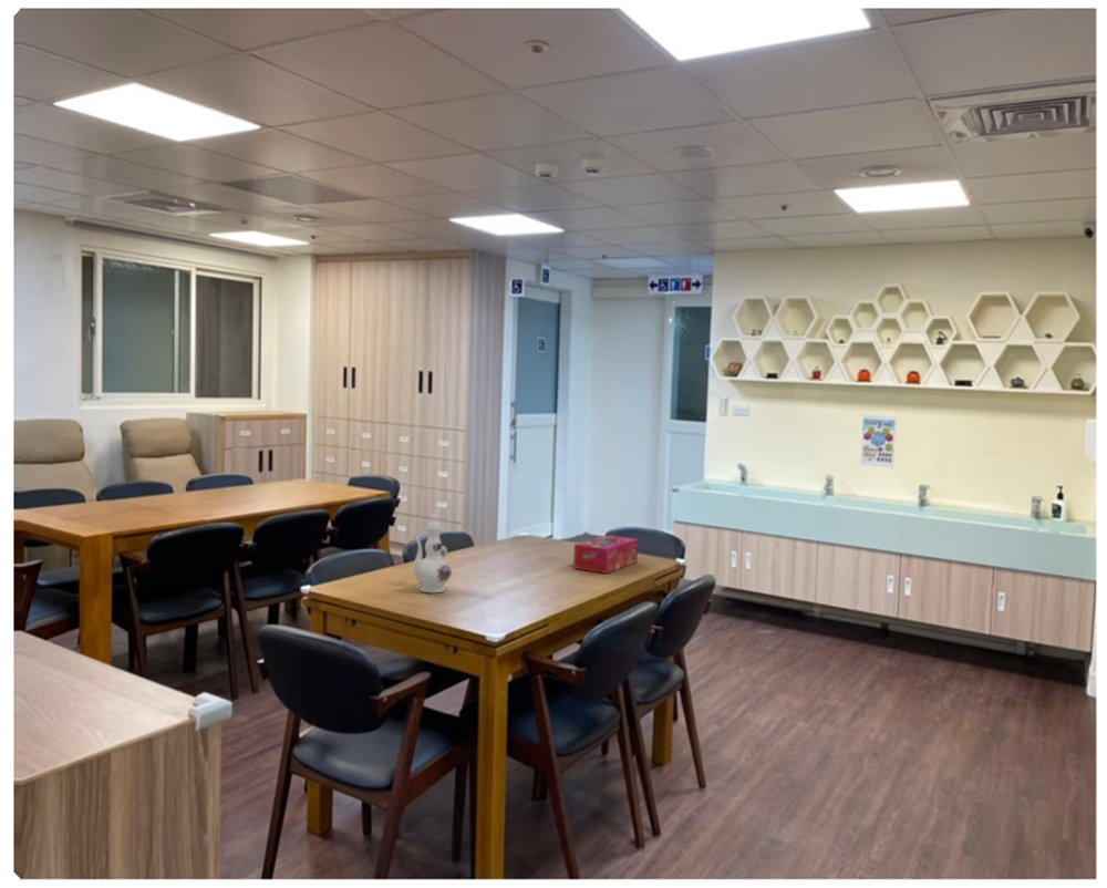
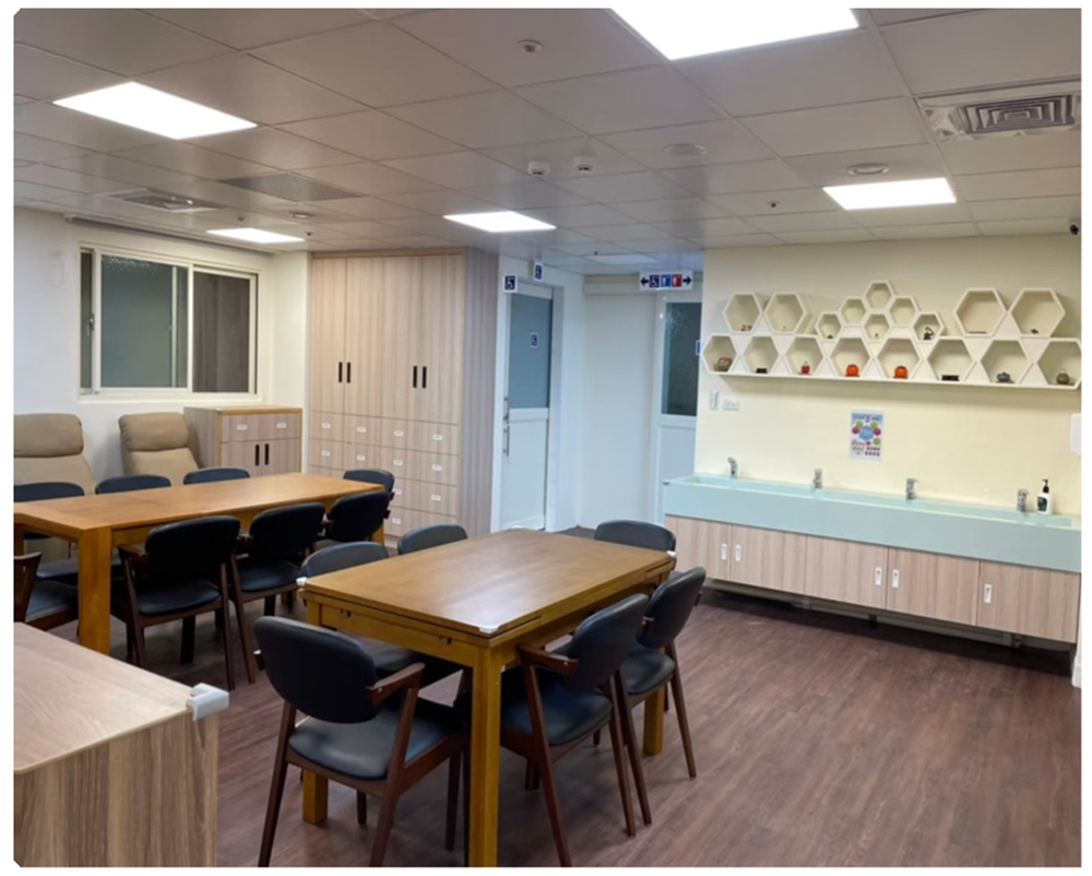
- chinaware [412,513,454,593]
- tissue box [572,534,639,575]
